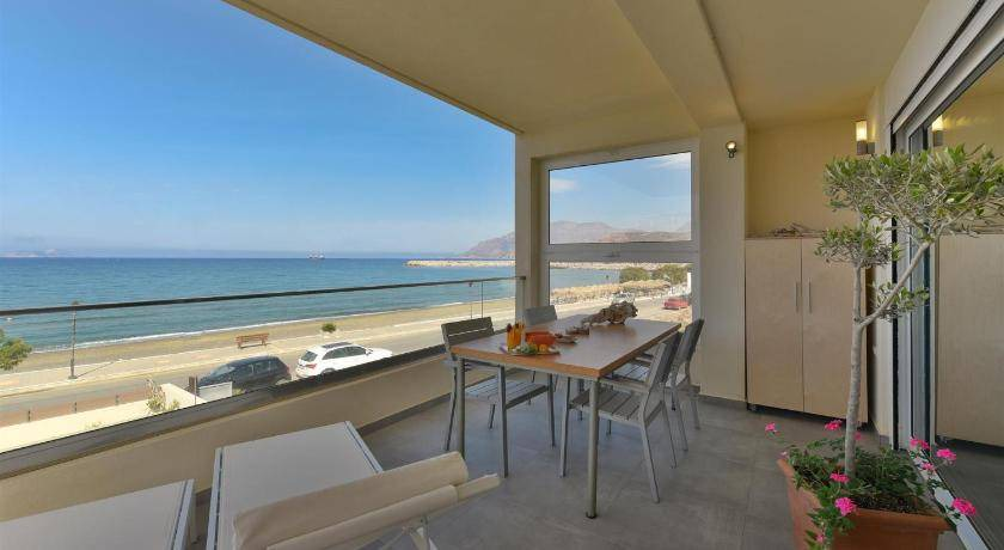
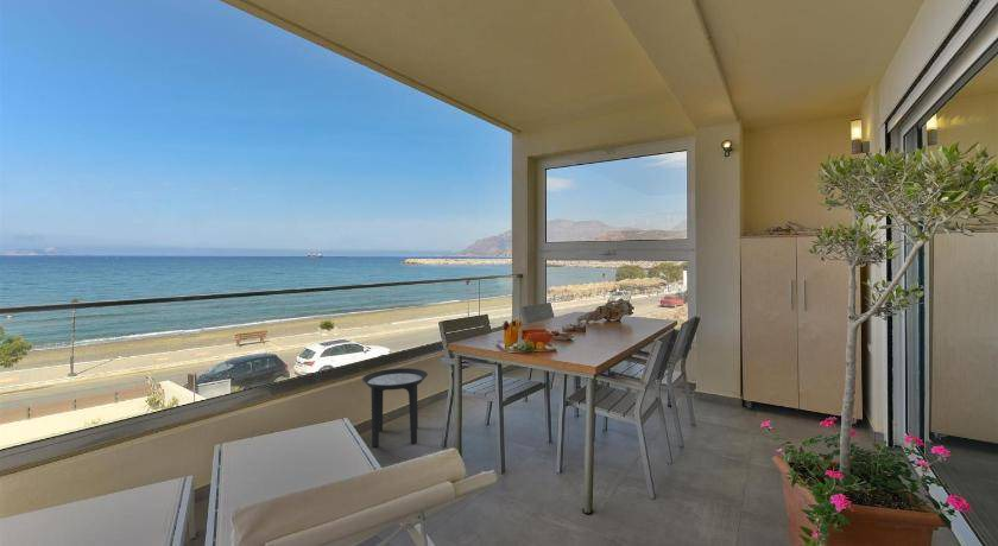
+ side table [361,367,429,449]
